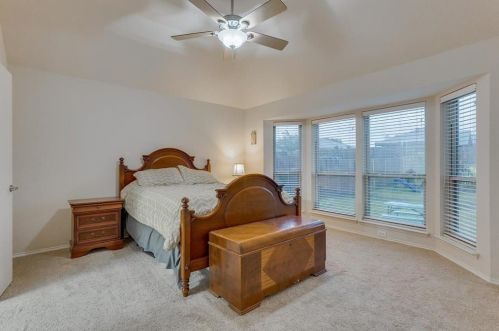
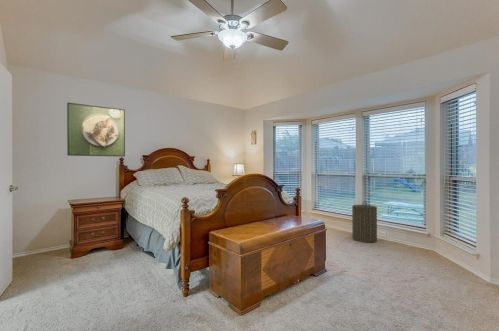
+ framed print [66,102,126,158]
+ laundry hamper [351,200,378,243]
